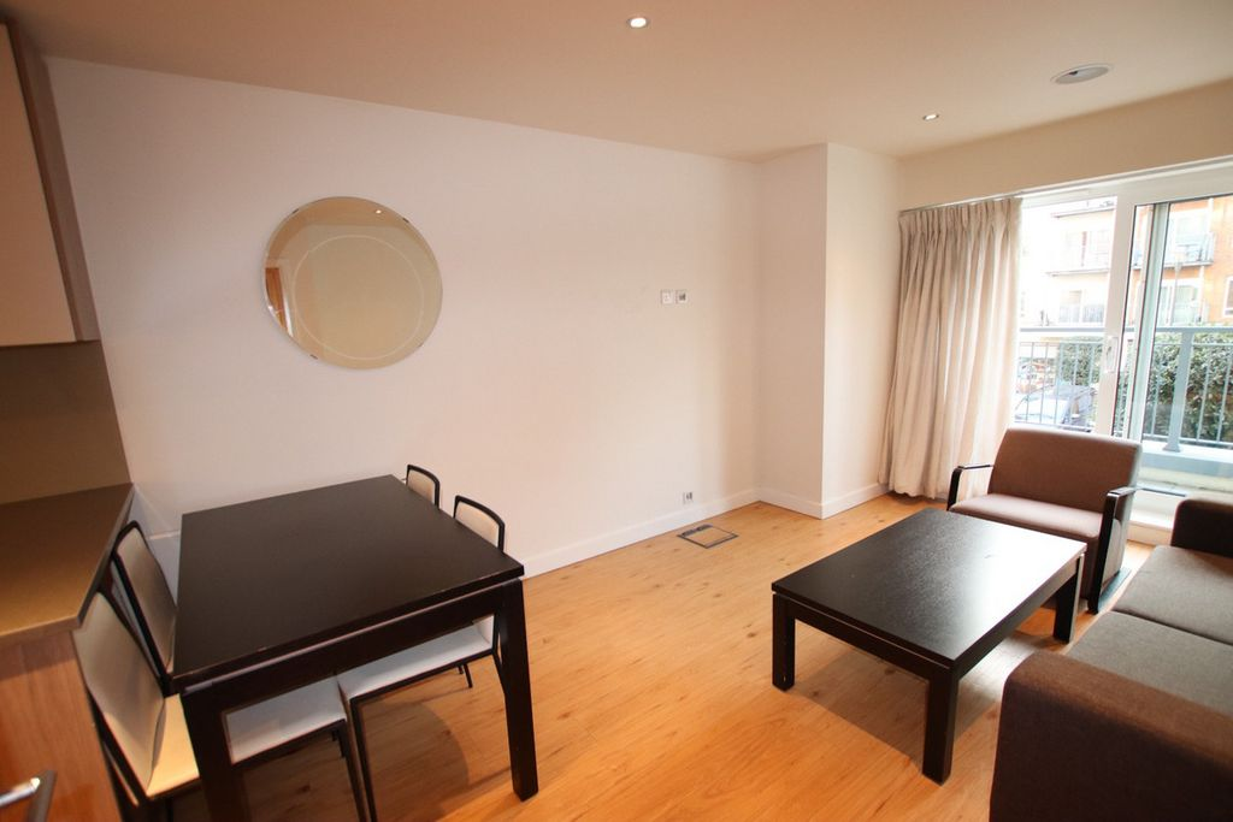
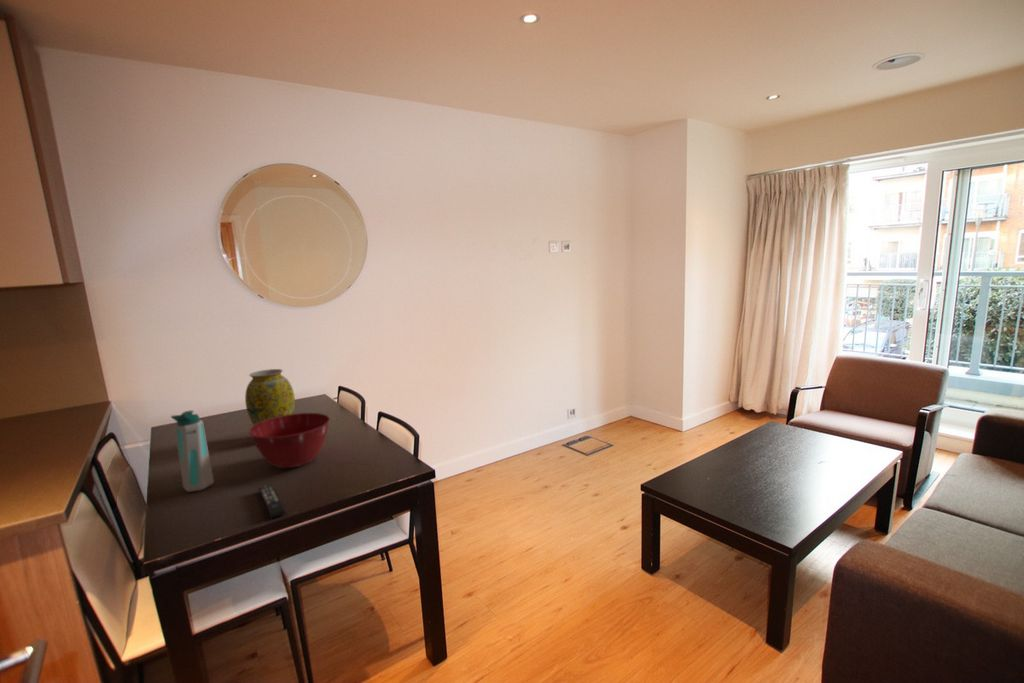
+ vase [244,368,296,426]
+ remote control [258,483,286,519]
+ mixing bowl [248,412,331,469]
+ water bottle [170,410,215,493]
